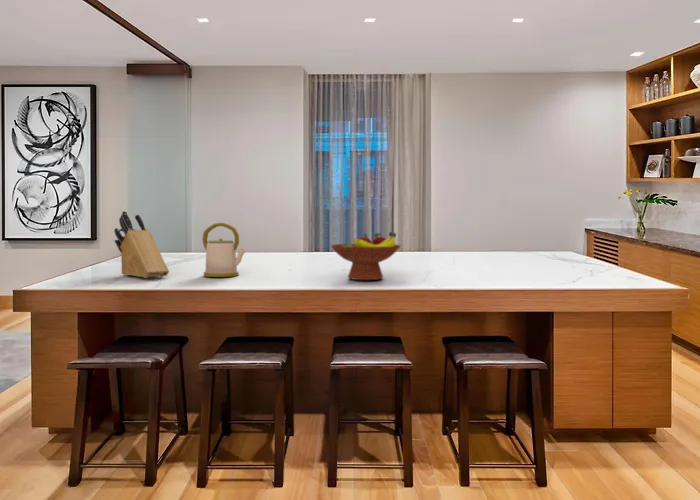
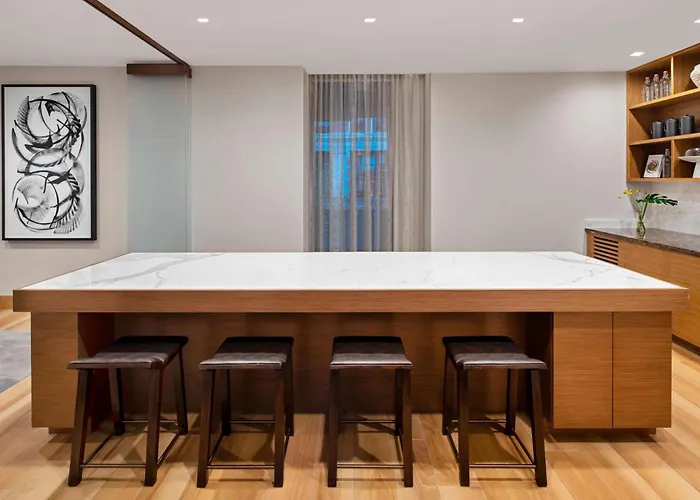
- kettle [201,222,246,278]
- knife block [113,210,170,279]
- fruit bowl [329,231,402,281]
